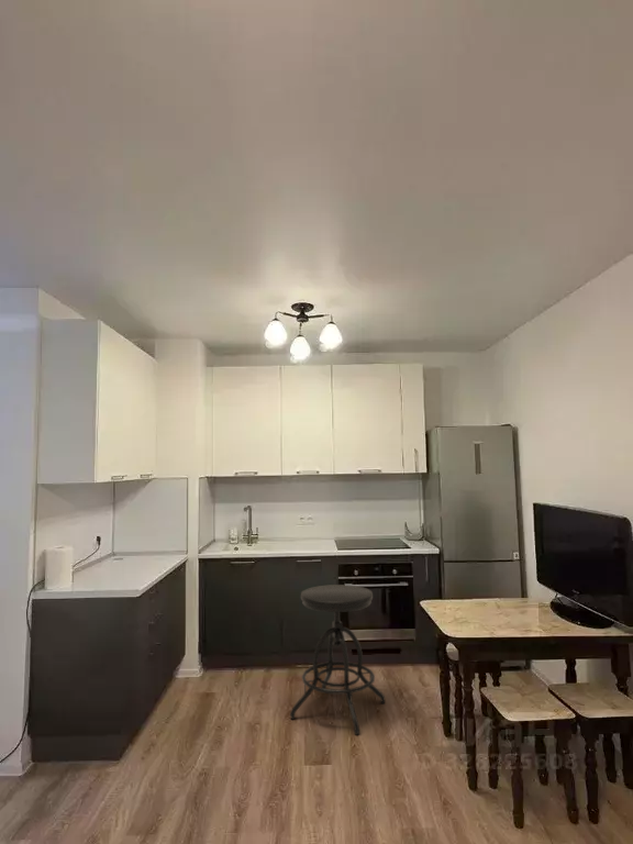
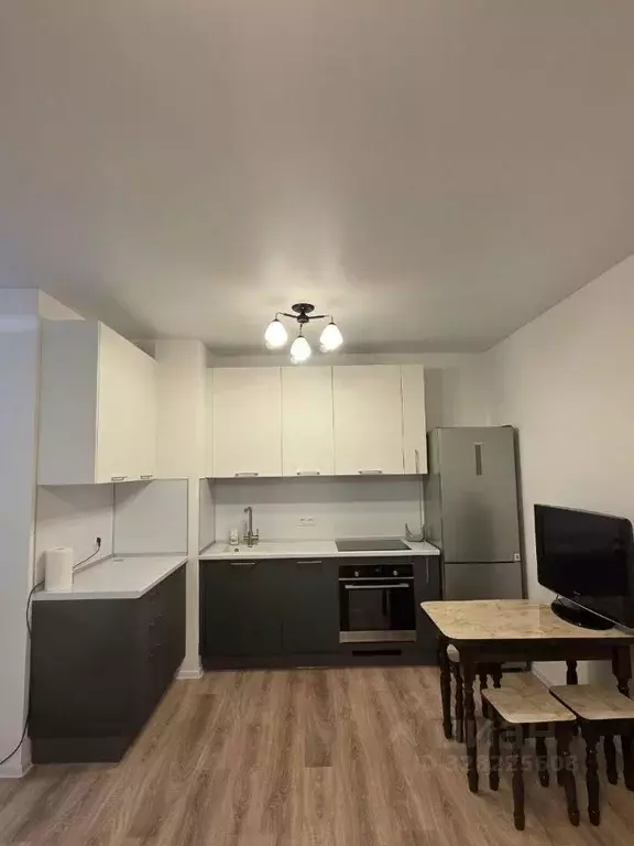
- stool [289,584,386,736]
